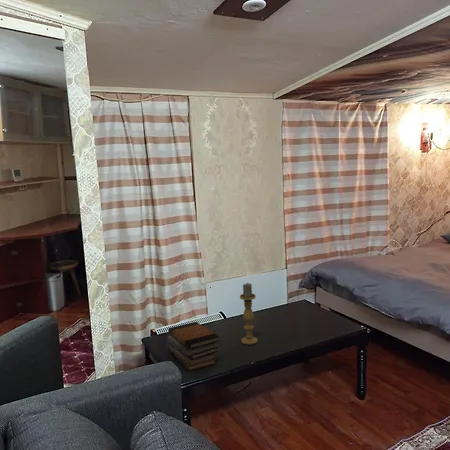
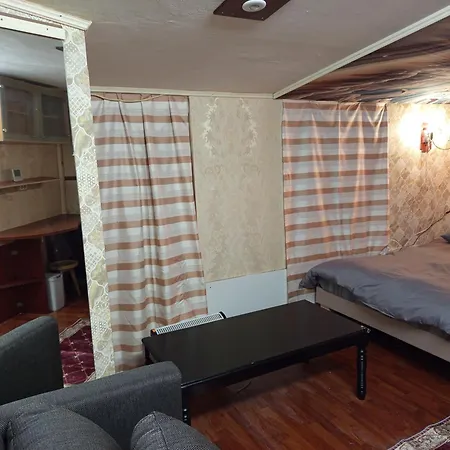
- candle holder [239,282,259,346]
- book stack [167,321,220,372]
